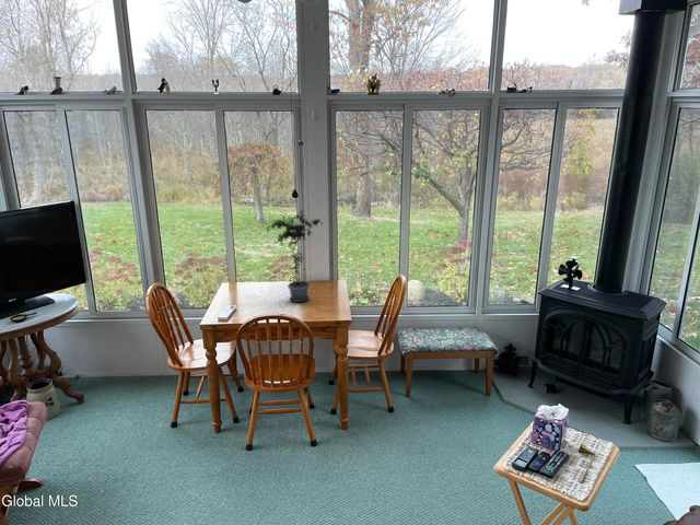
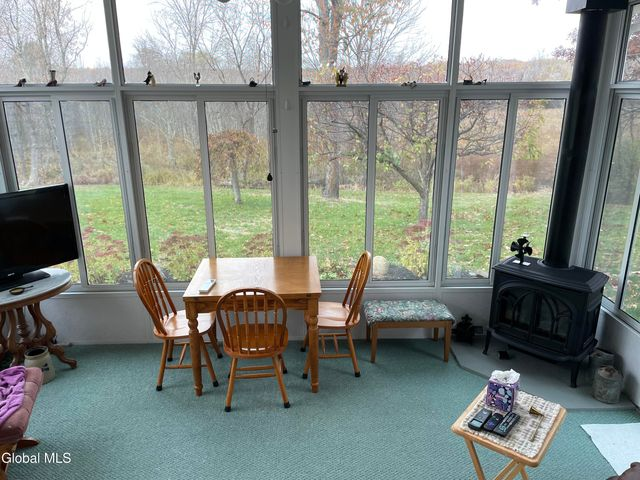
- potted plant [266,209,326,303]
